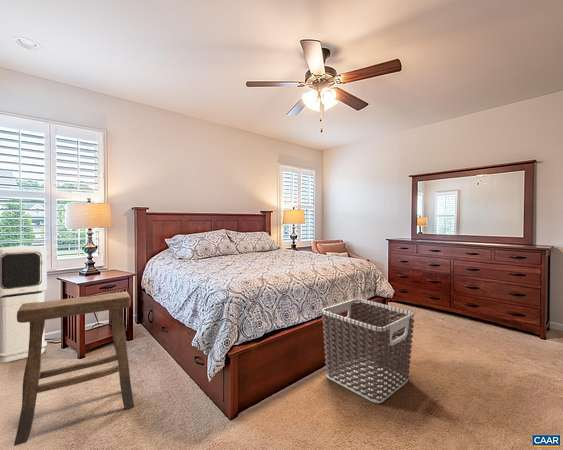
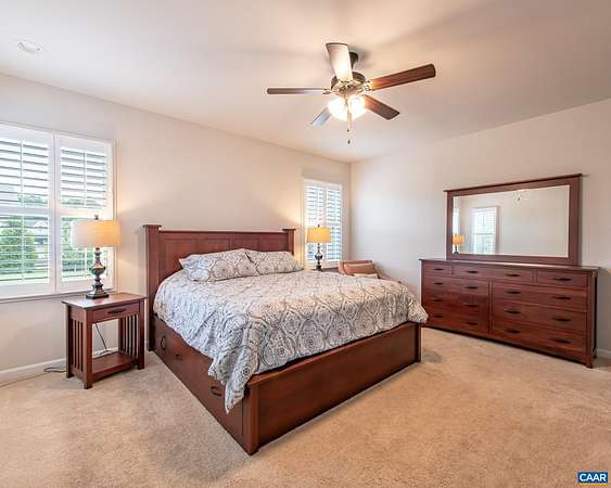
- clothes hamper [321,298,415,404]
- stool [13,291,135,447]
- air purifier [0,245,48,364]
